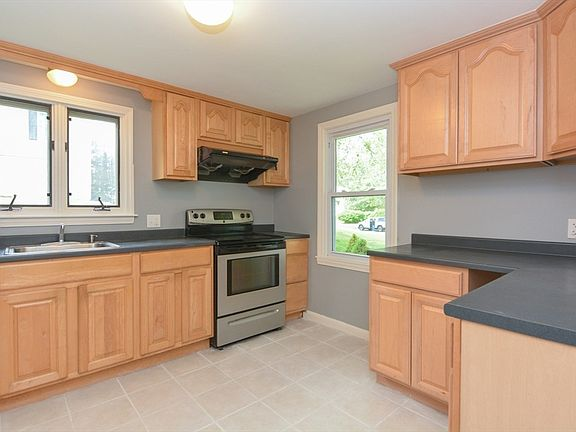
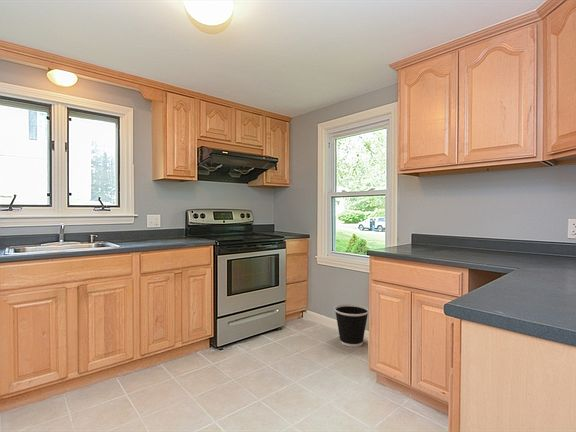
+ wastebasket [333,303,370,348]
